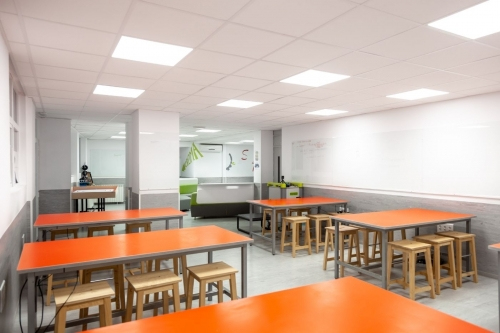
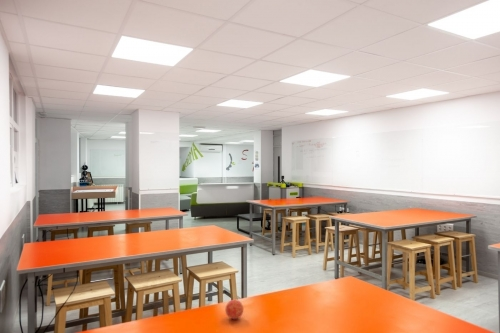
+ apple [224,299,244,320]
